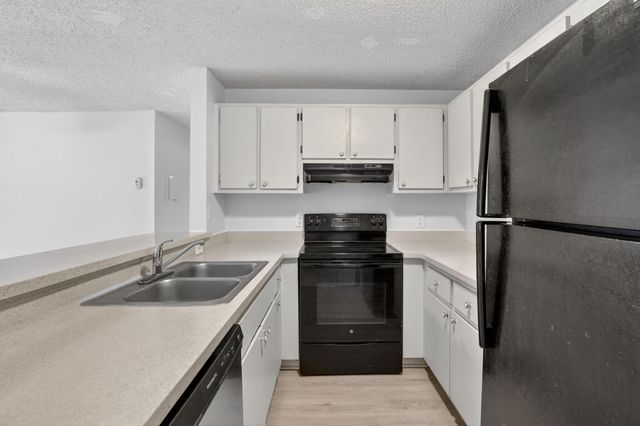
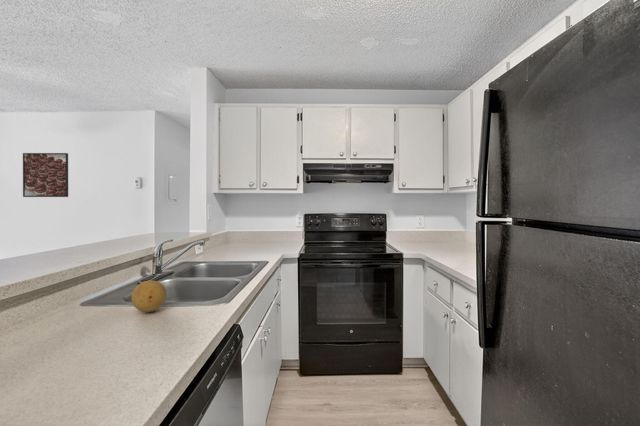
+ fruit [131,279,167,313]
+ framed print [22,152,69,198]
